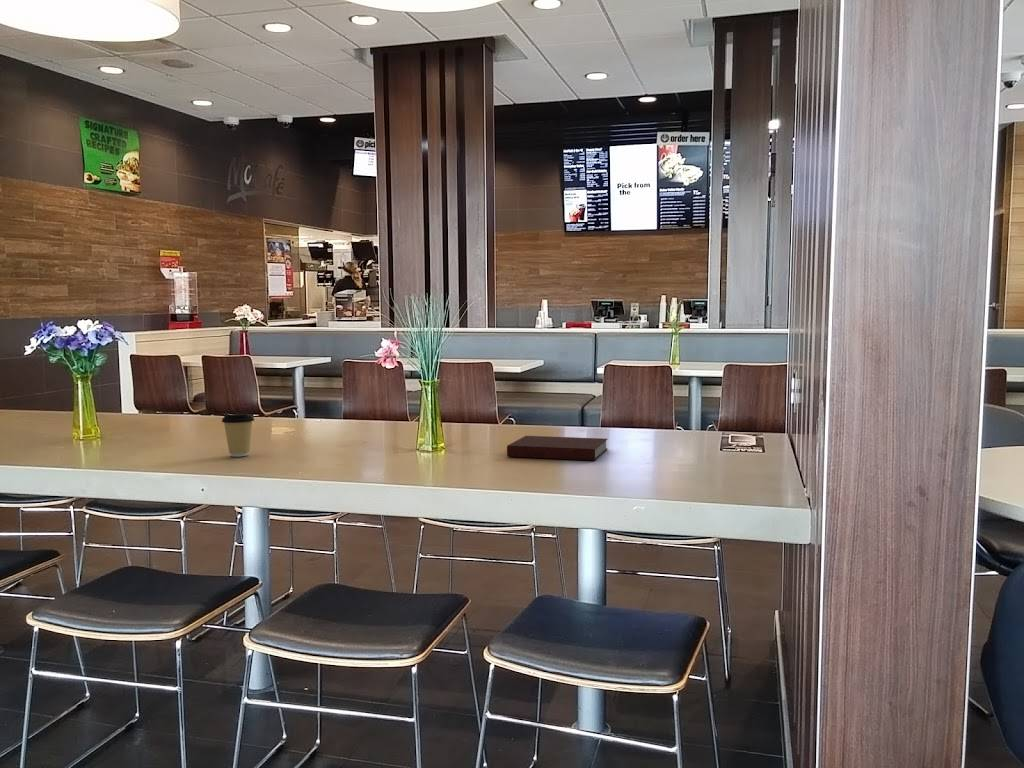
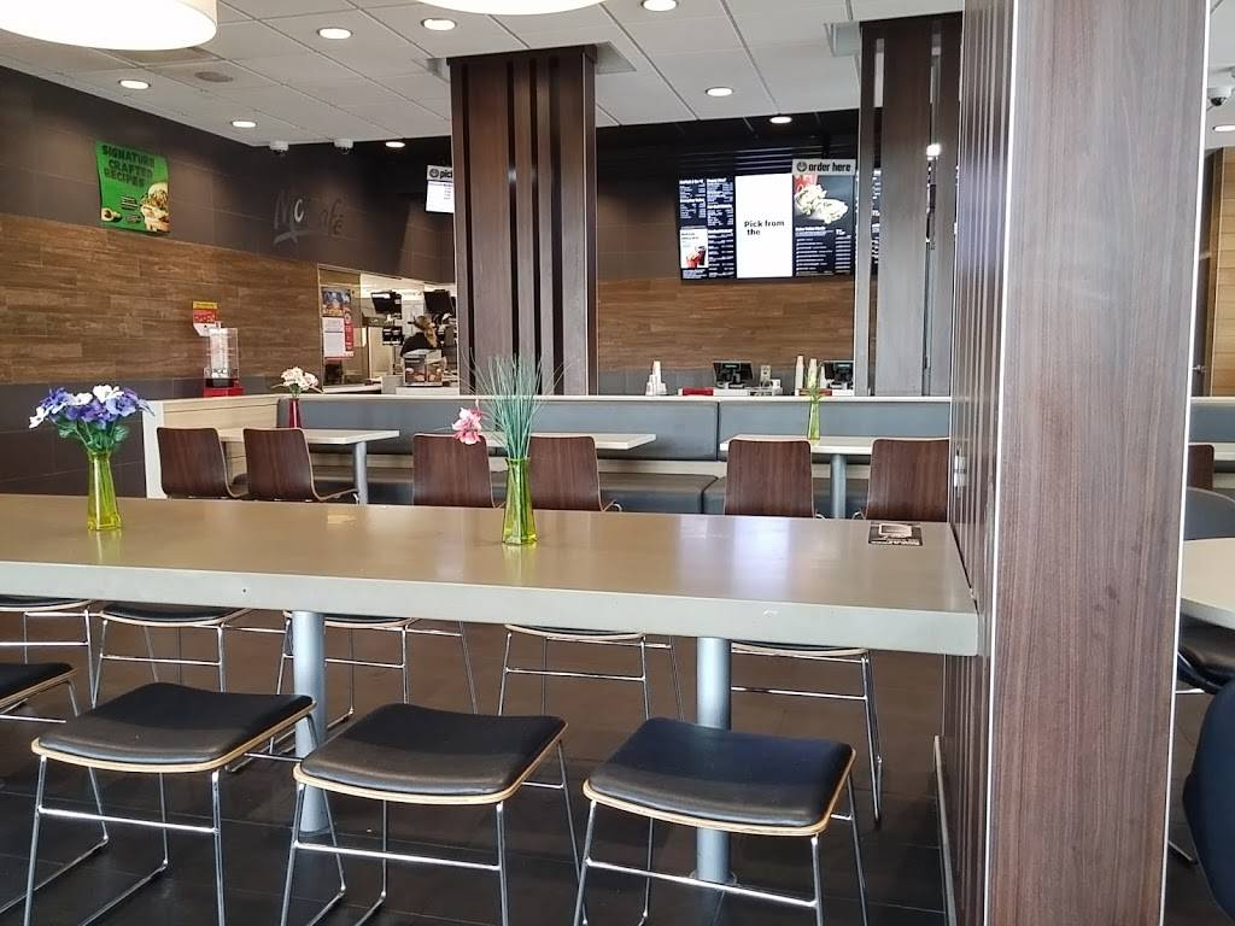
- notebook [506,435,609,461]
- coffee cup [221,413,255,458]
